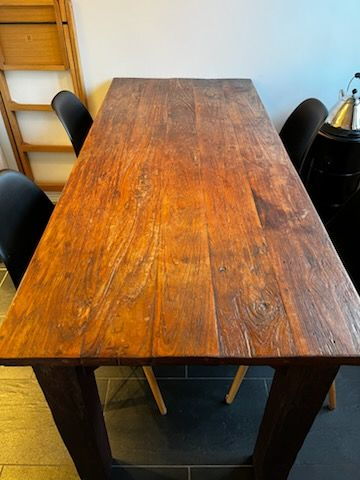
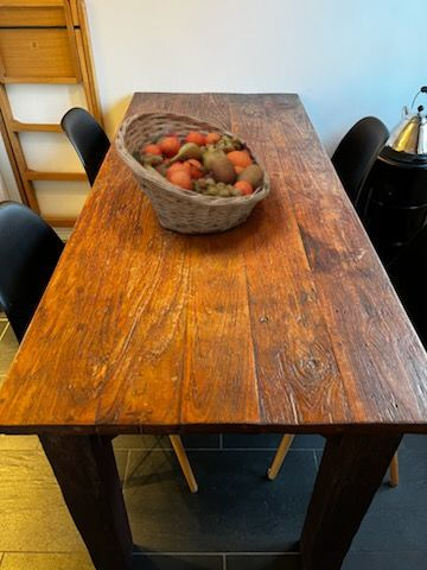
+ fruit basket [114,110,272,236]
